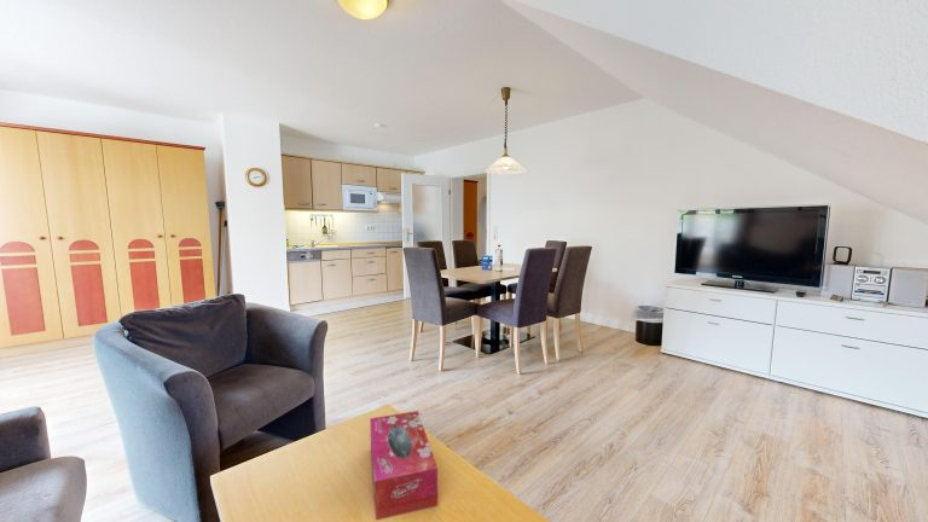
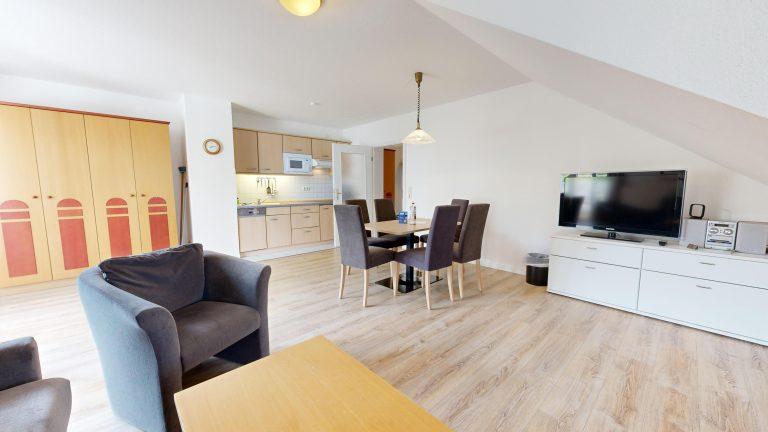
- tissue box [369,410,439,521]
